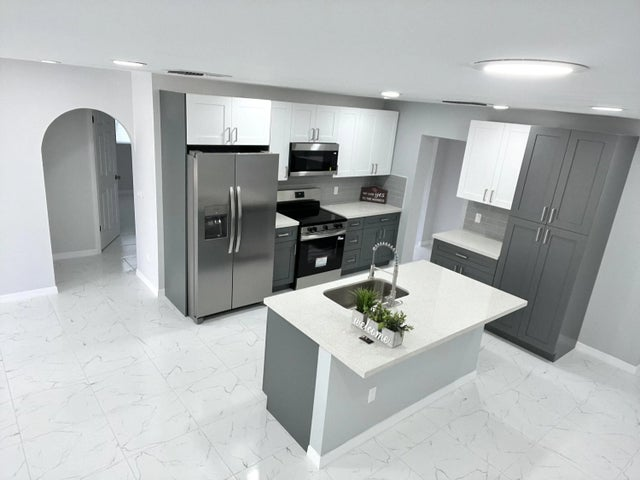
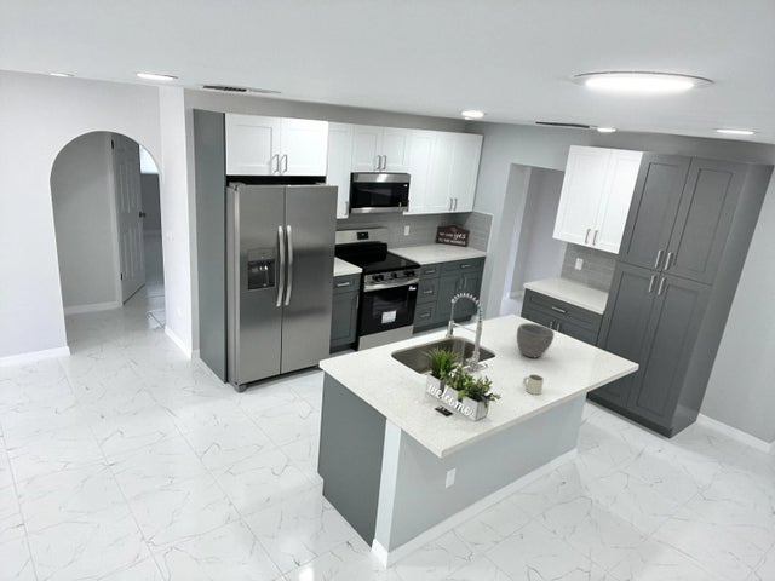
+ mug [522,373,545,396]
+ bowl [516,322,556,358]
